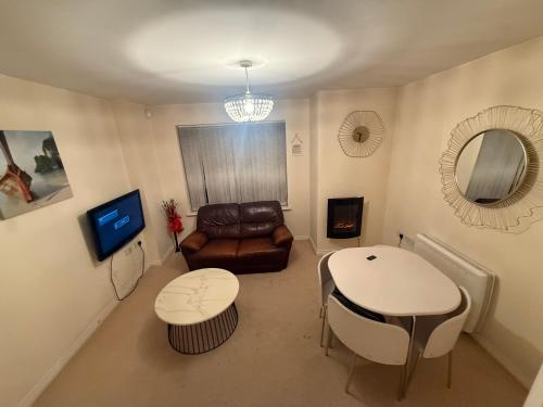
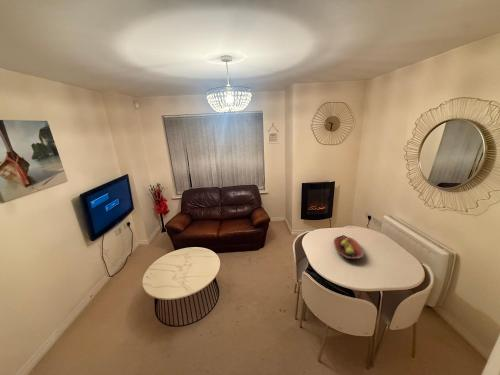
+ fruit bowl [333,235,365,261]
